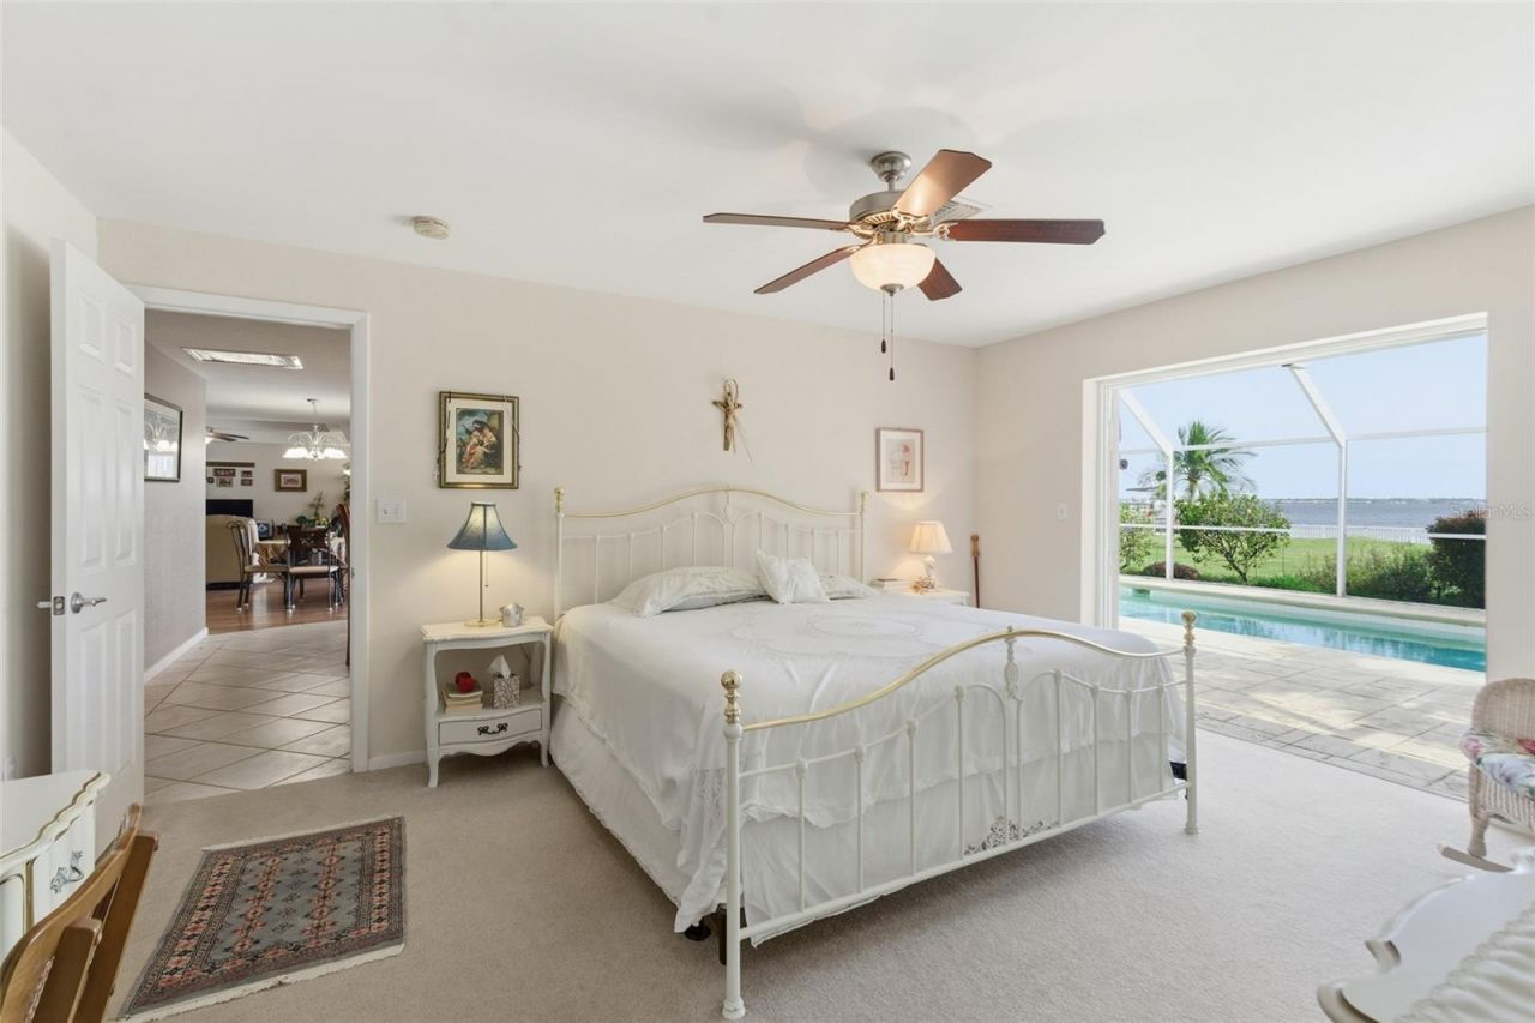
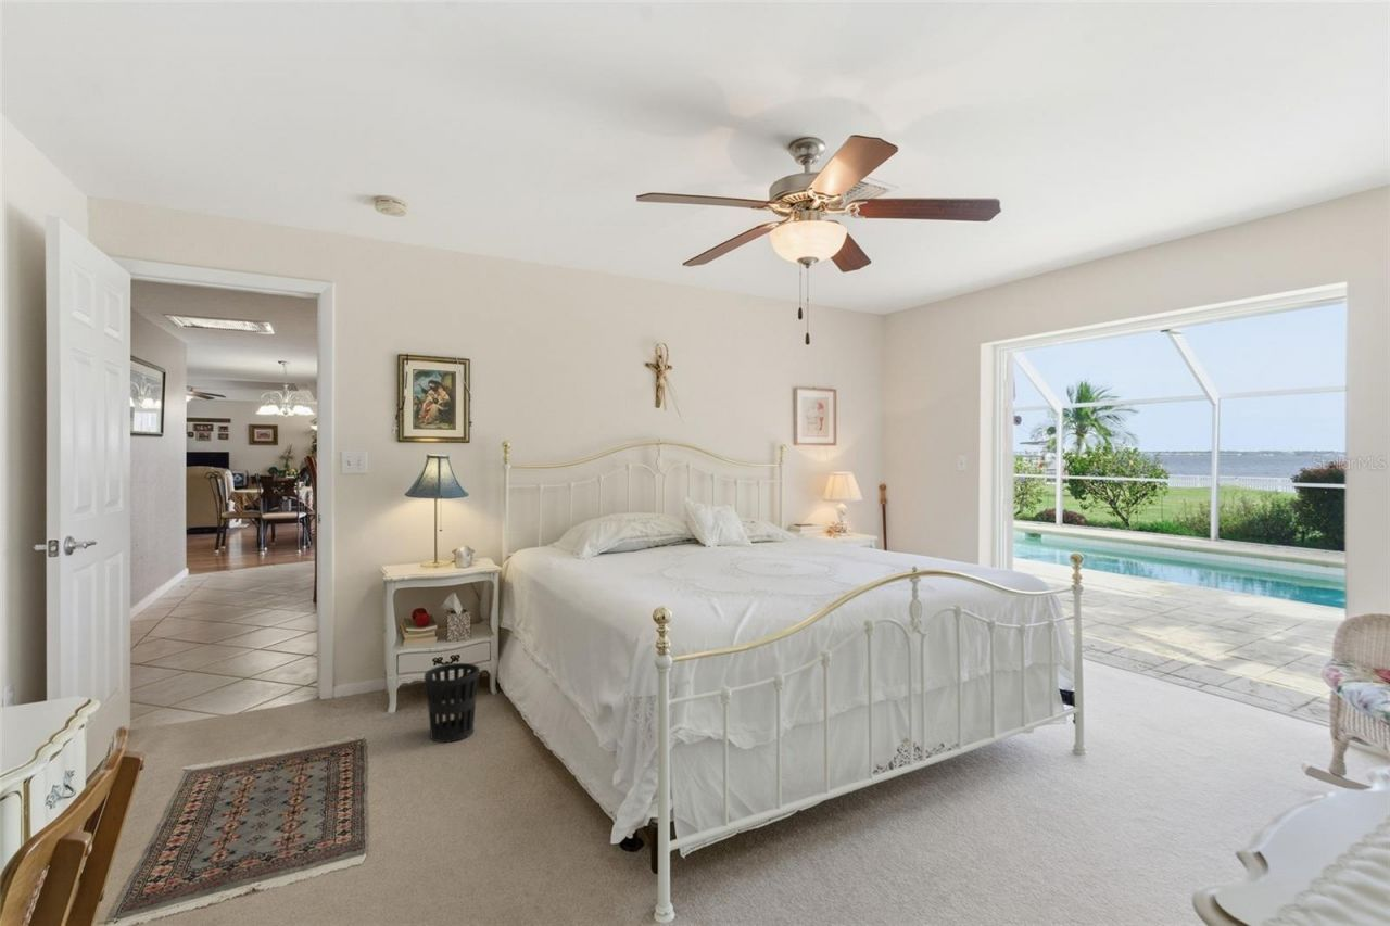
+ wastebasket [424,662,481,744]
